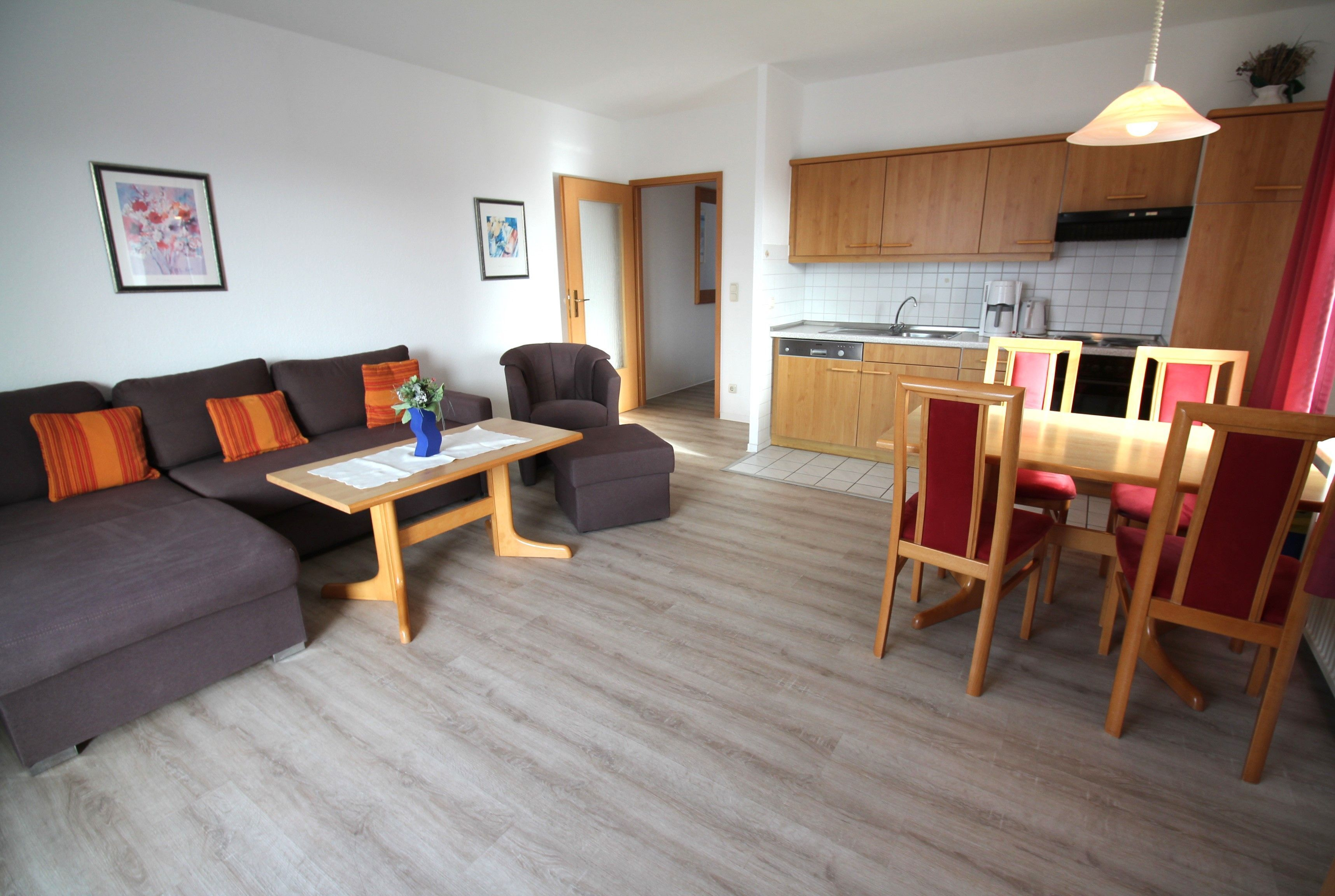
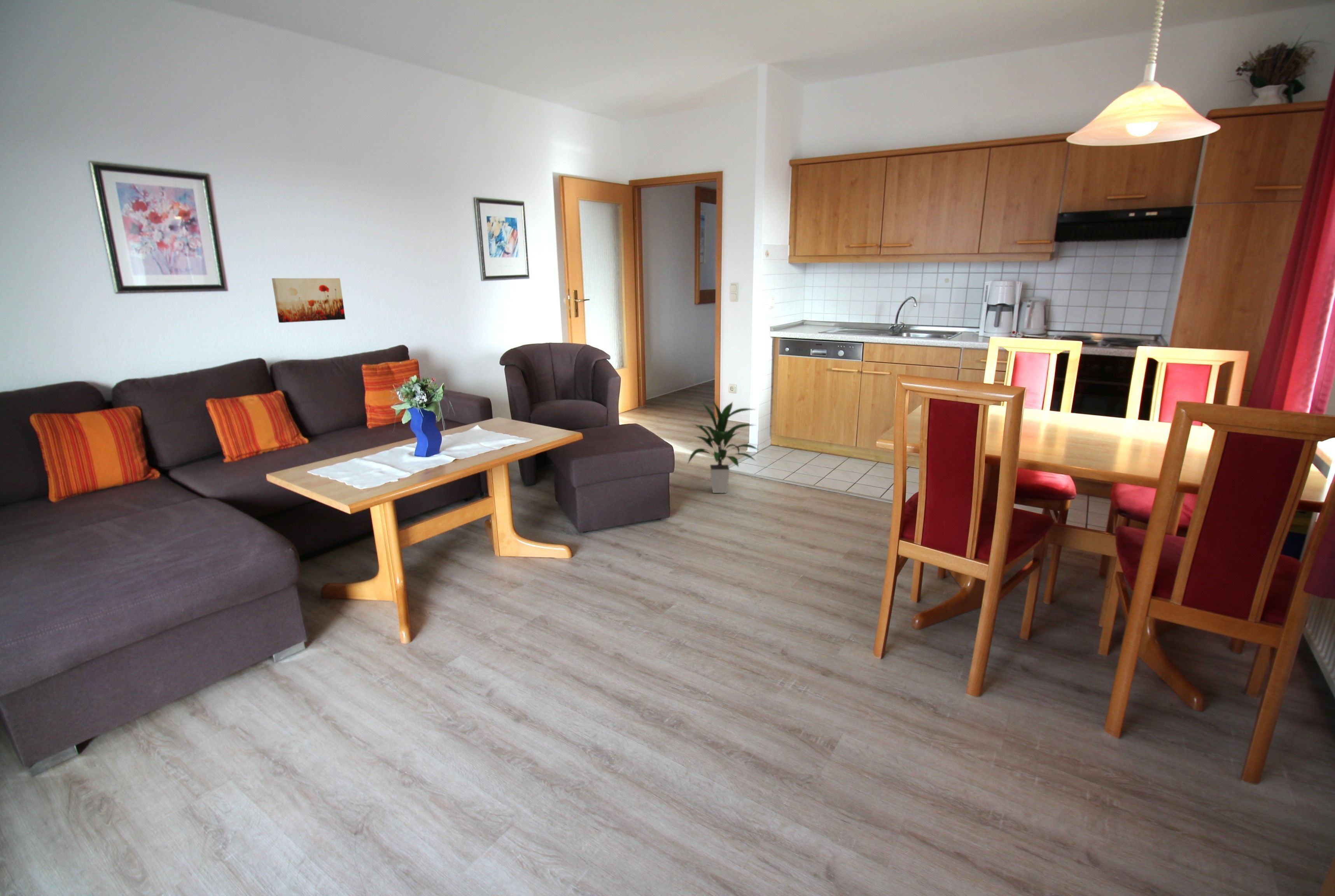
+ indoor plant [686,399,760,493]
+ wall art [271,278,346,323]
